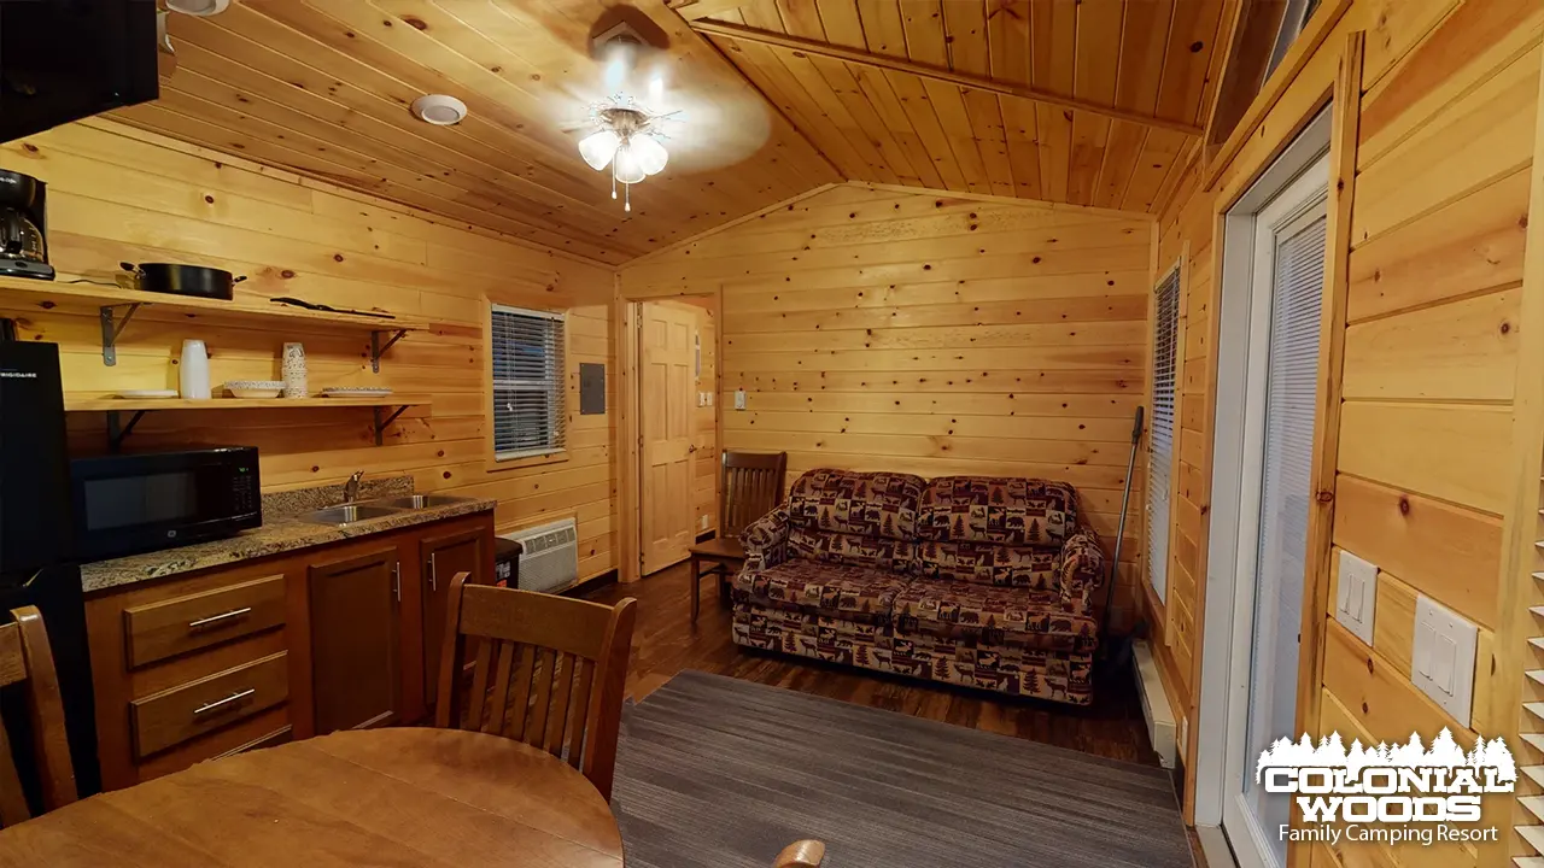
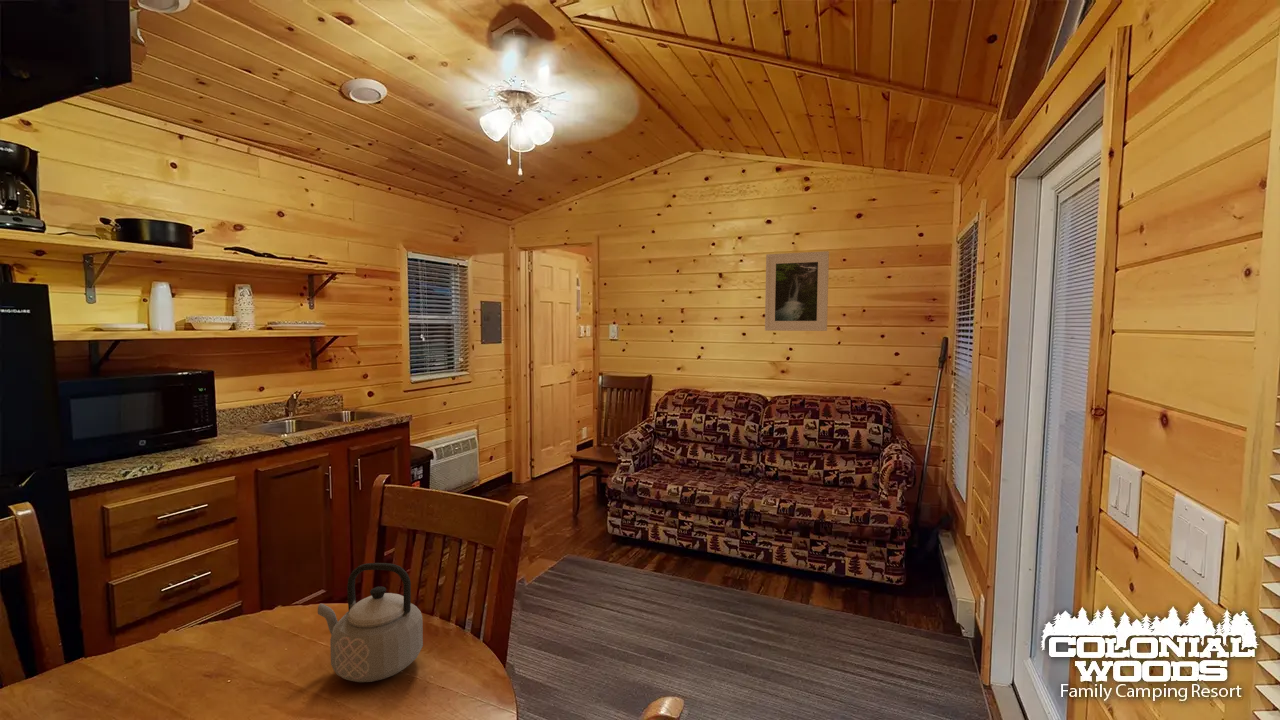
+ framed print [764,250,830,332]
+ teapot [317,562,424,683]
